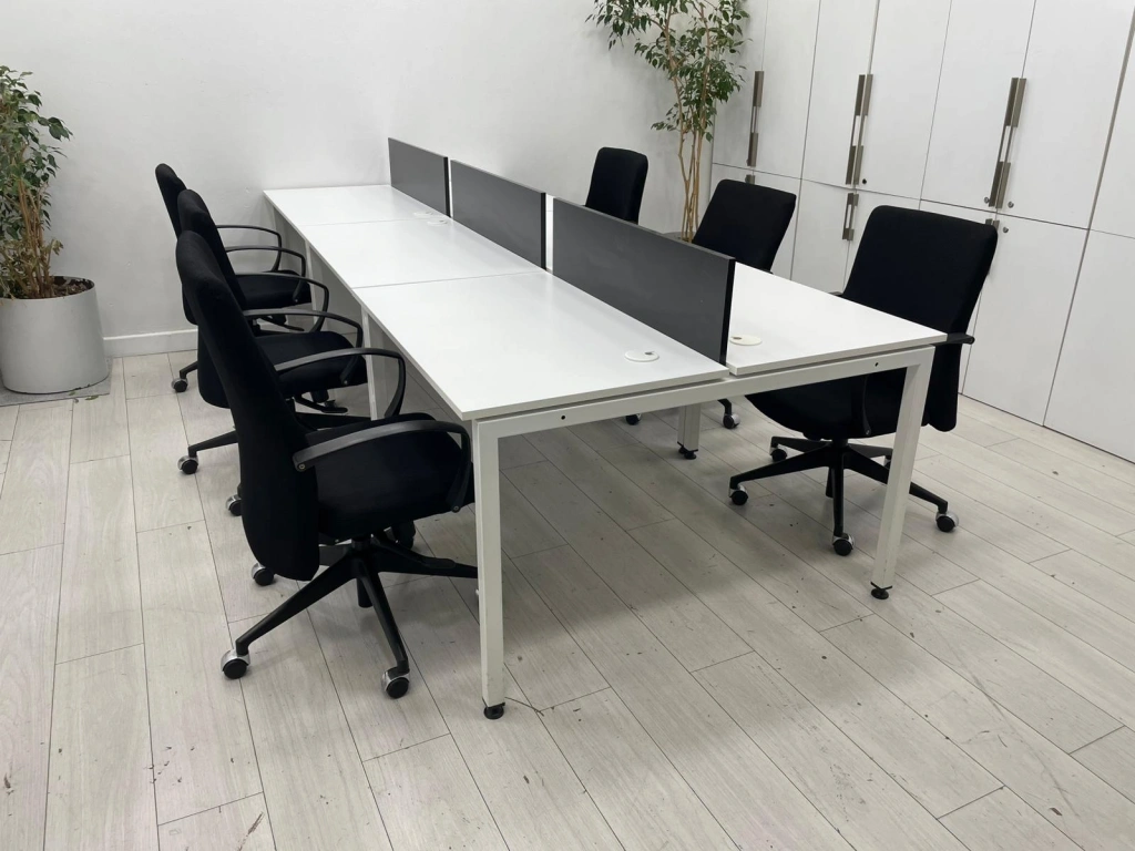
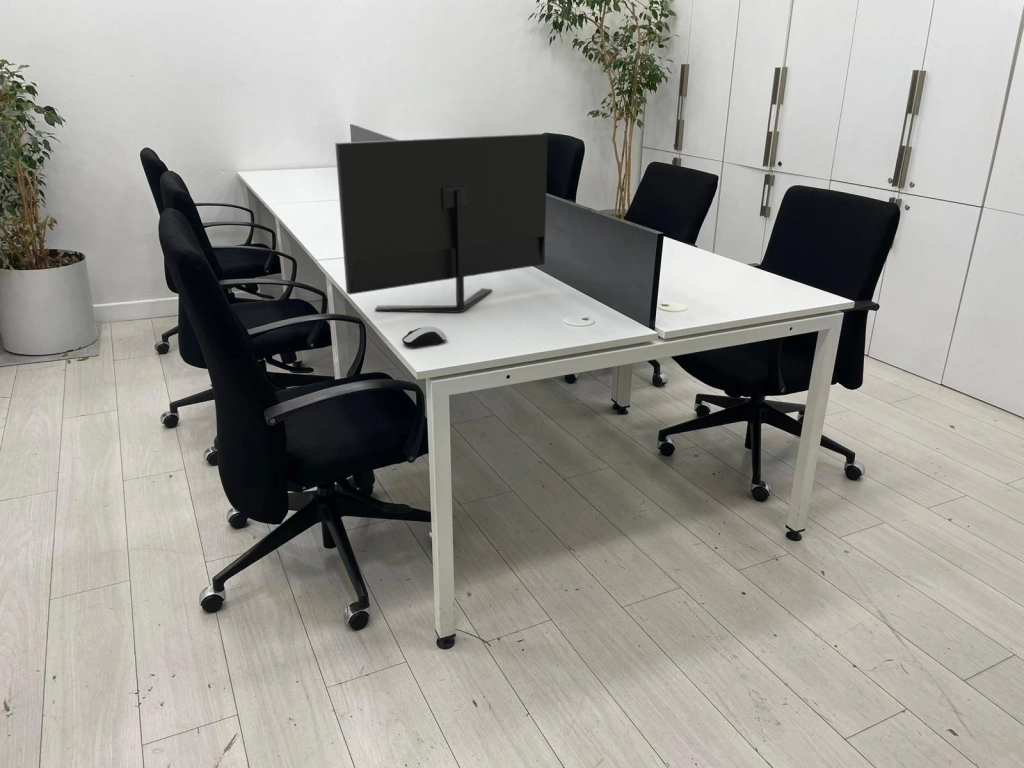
+ monitor [334,133,549,314]
+ computer mouse [401,325,448,349]
